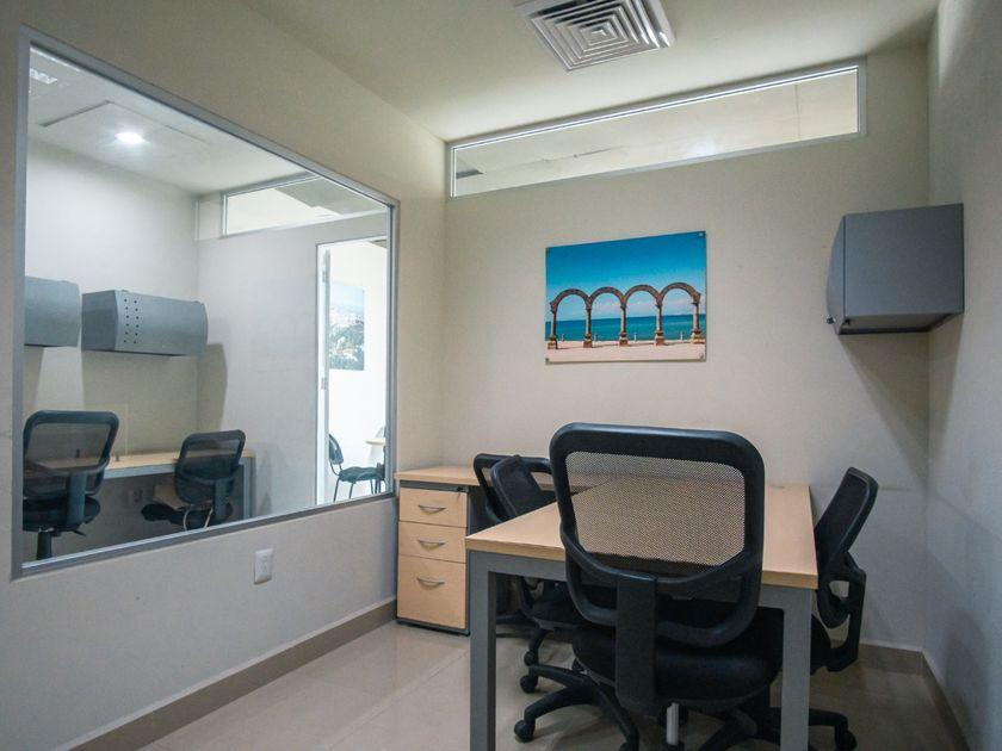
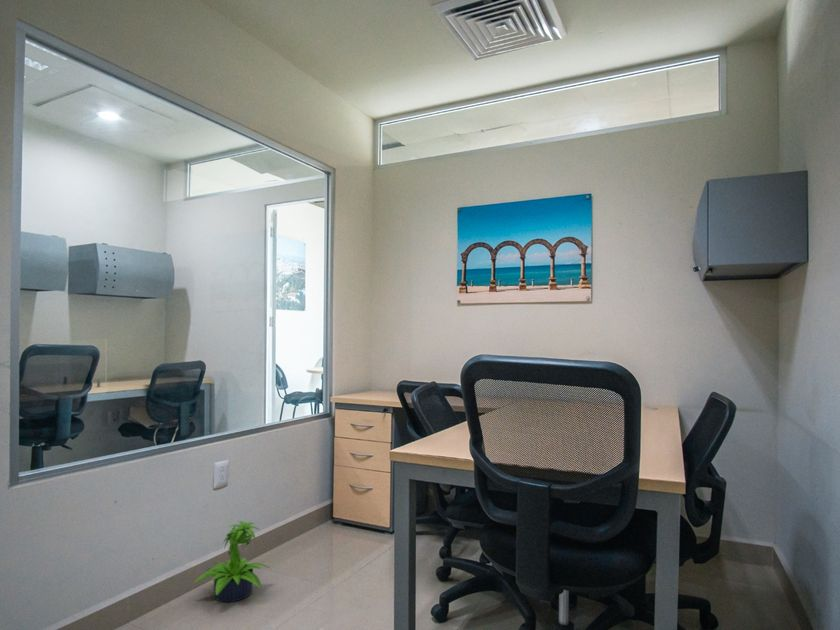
+ potted plant [193,520,270,603]
